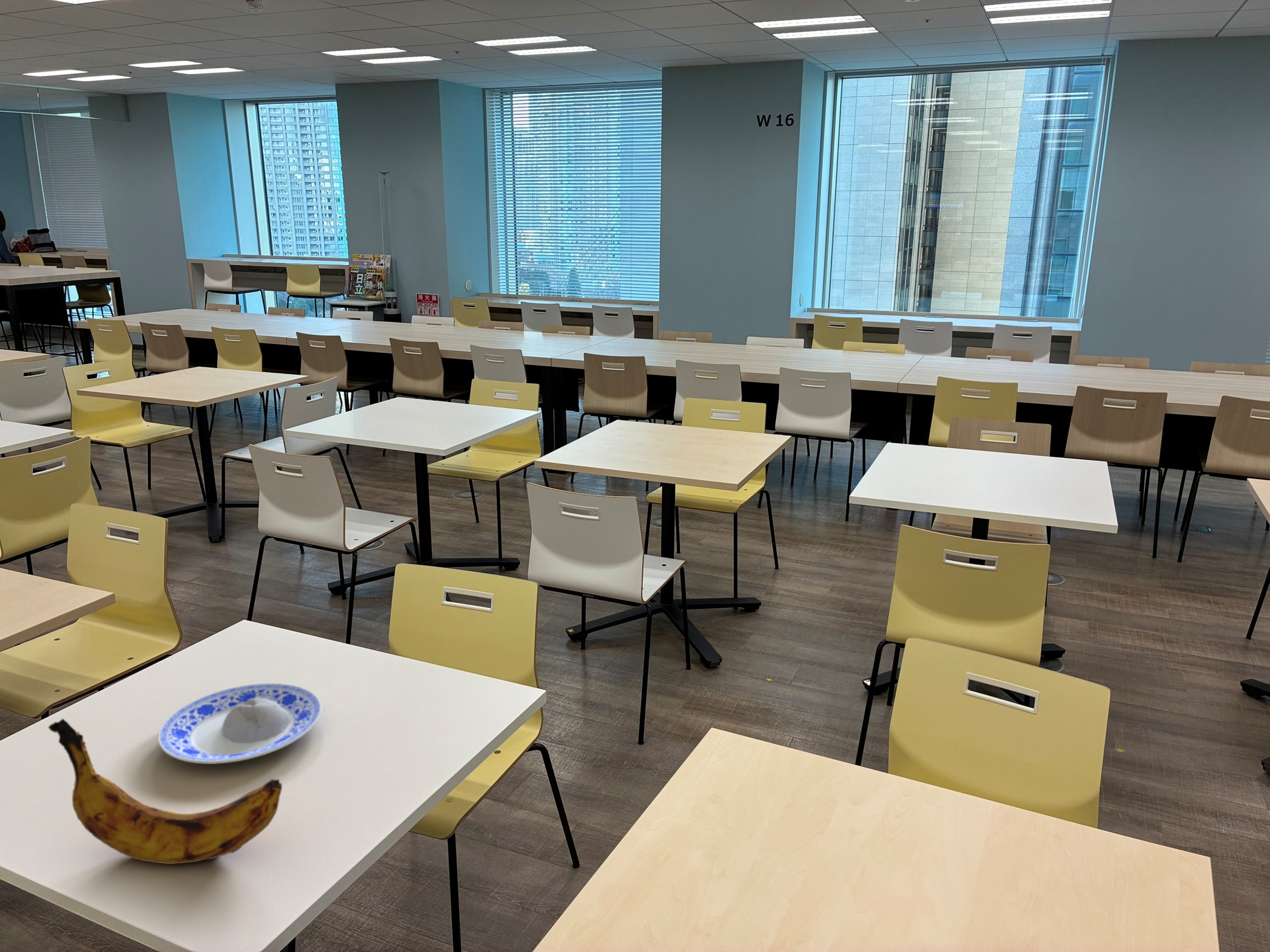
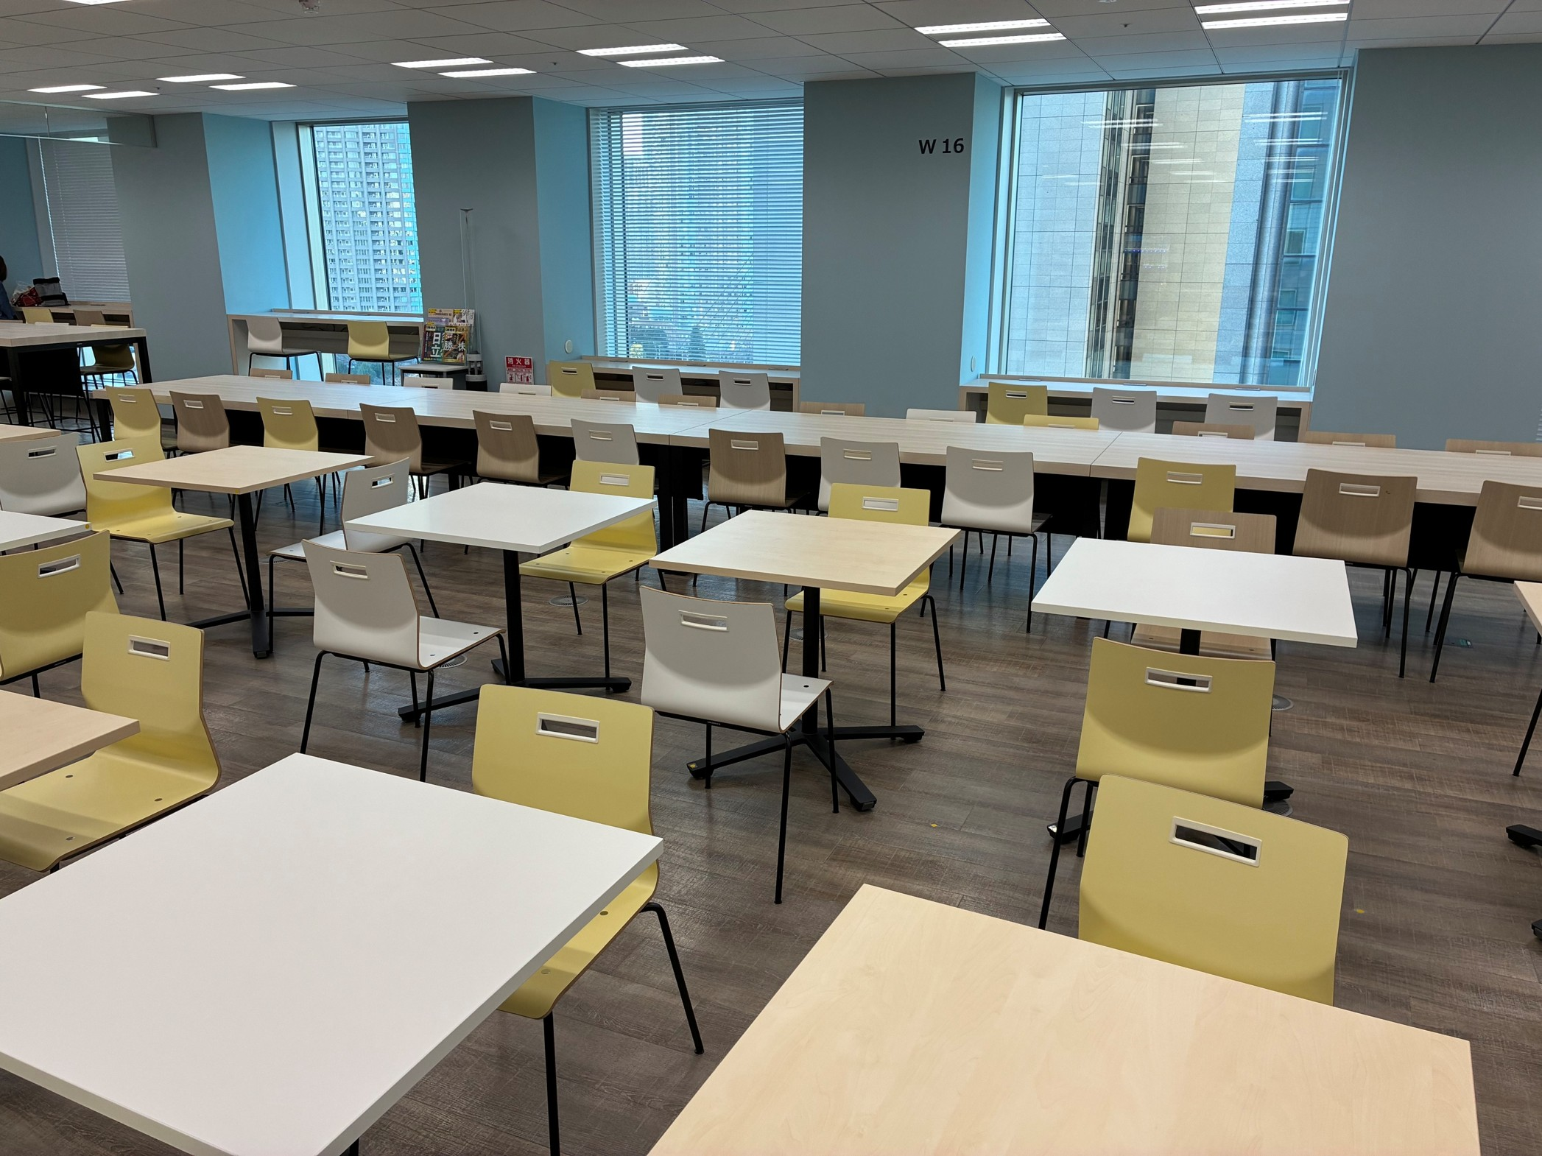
- plate [157,683,323,765]
- banana [47,718,283,865]
